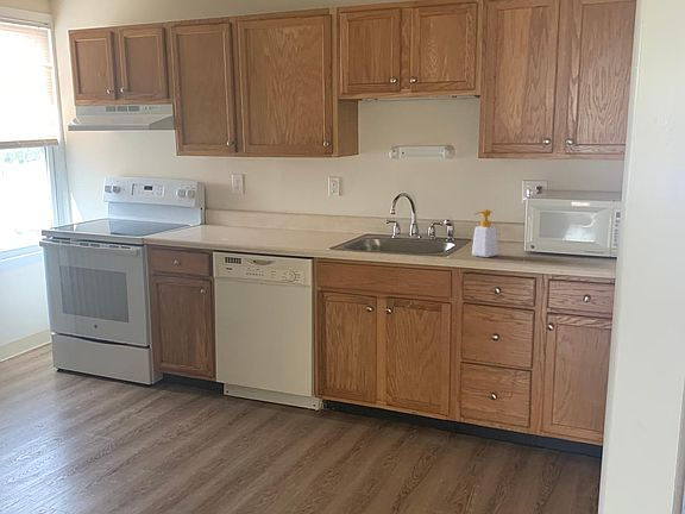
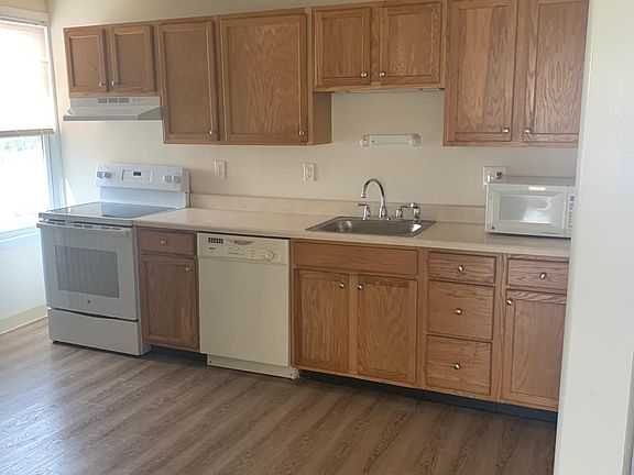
- soap bottle [471,208,499,258]
